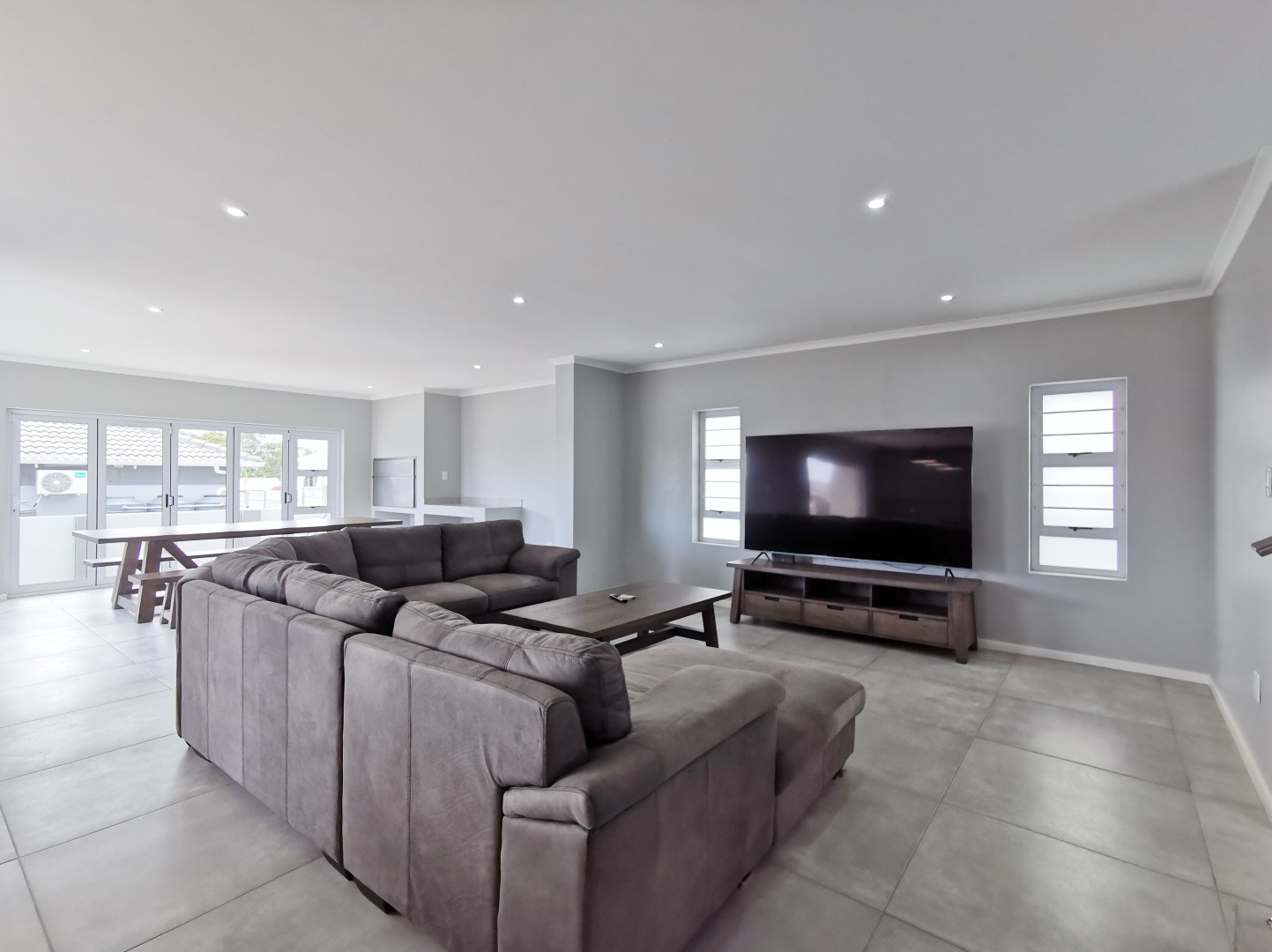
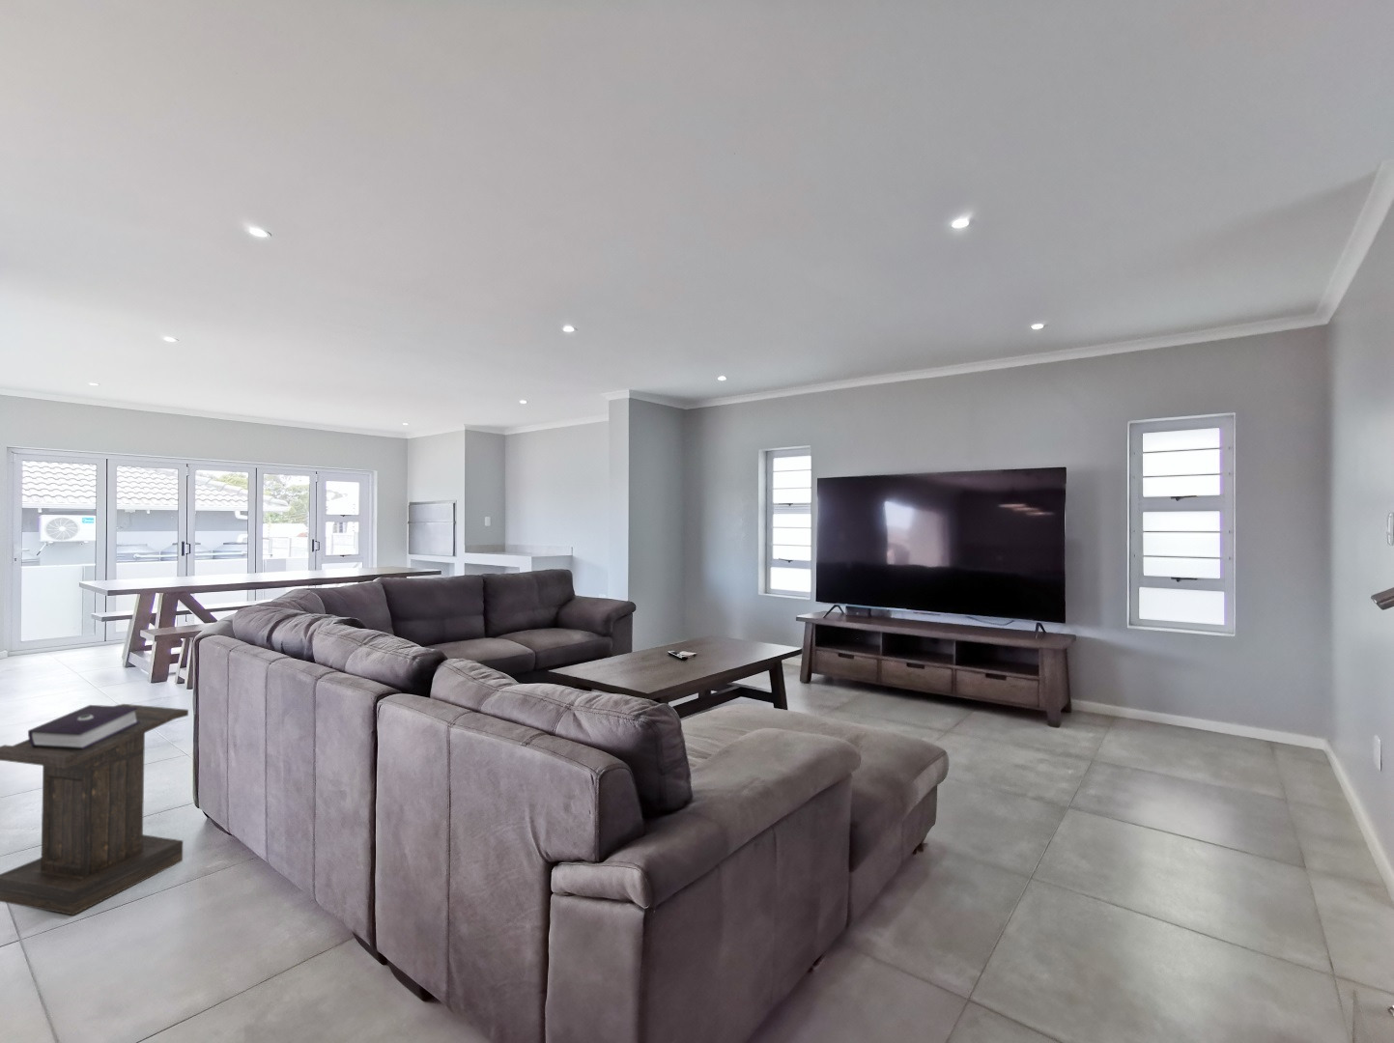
+ lectern [0,703,190,917]
